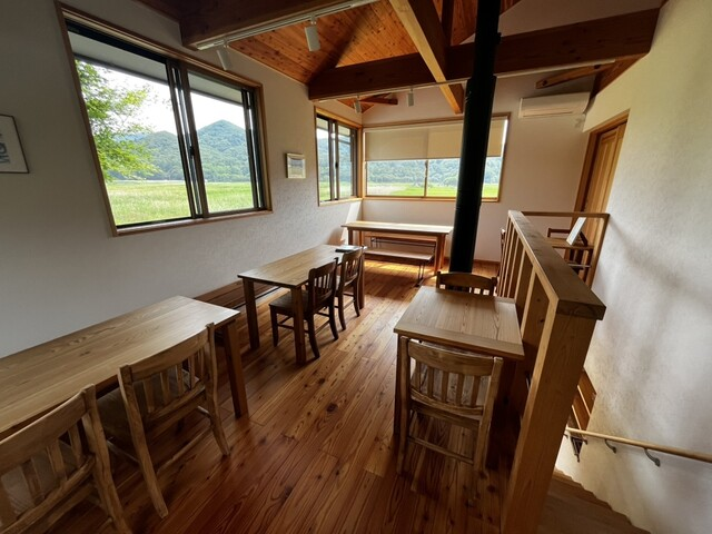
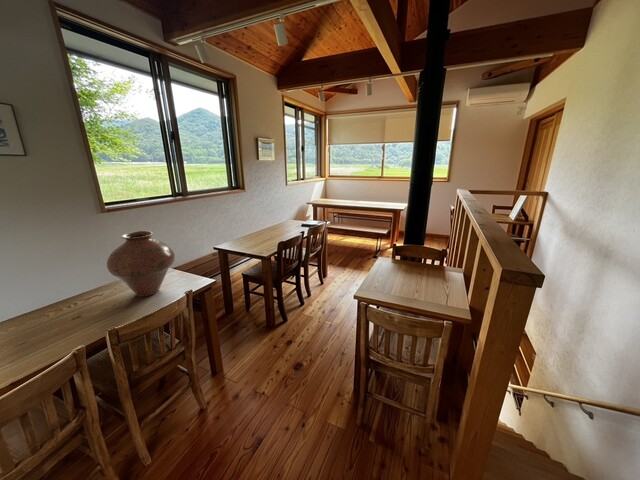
+ vase [106,230,176,298]
